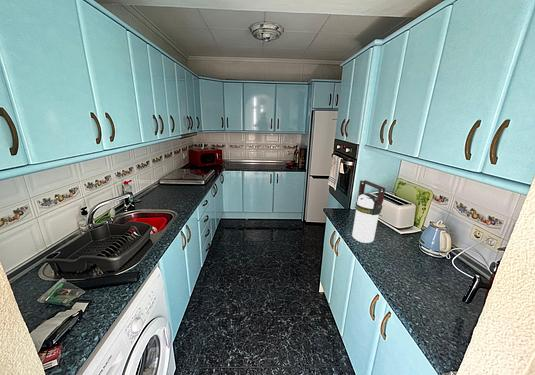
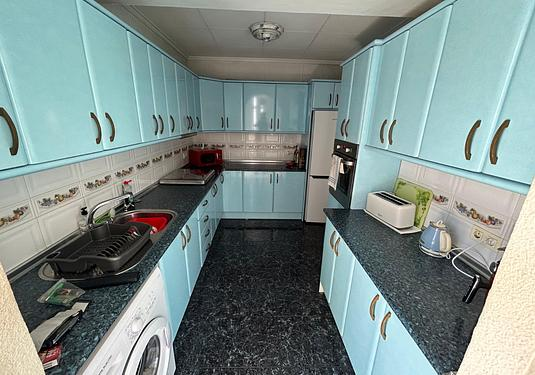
- canister [351,179,386,244]
